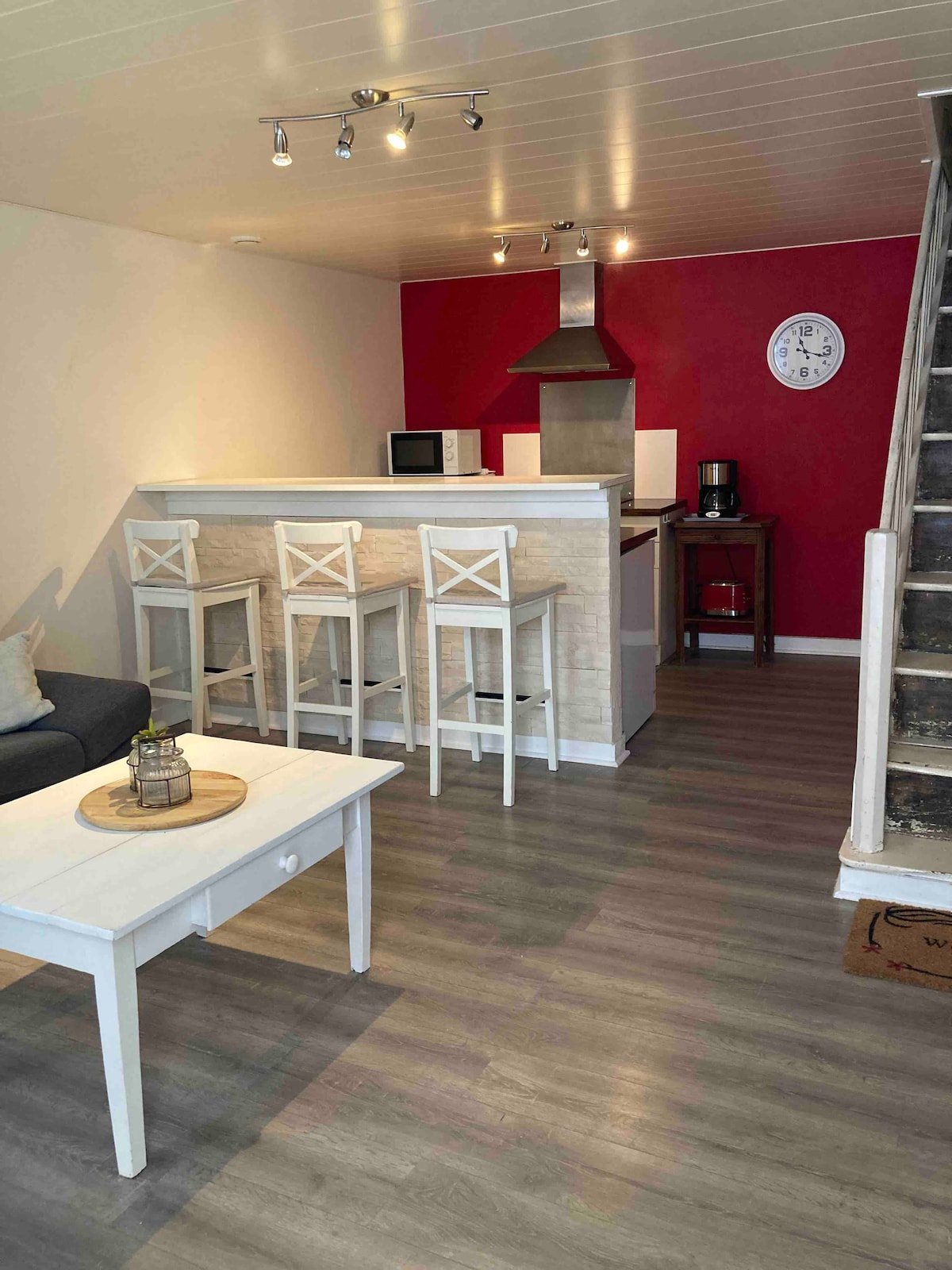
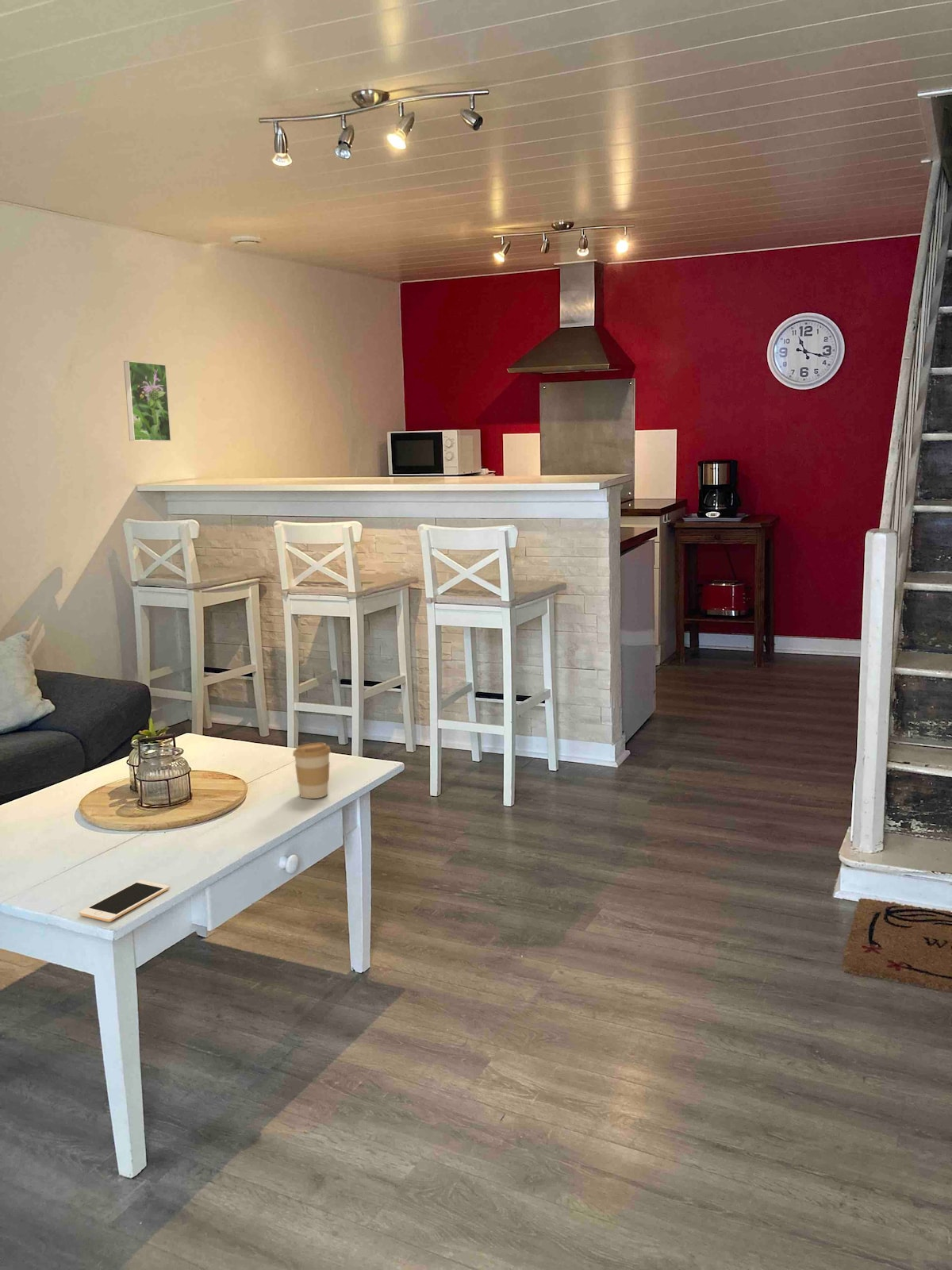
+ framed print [123,360,171,442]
+ cell phone [79,879,170,922]
+ coffee cup [292,742,332,799]
